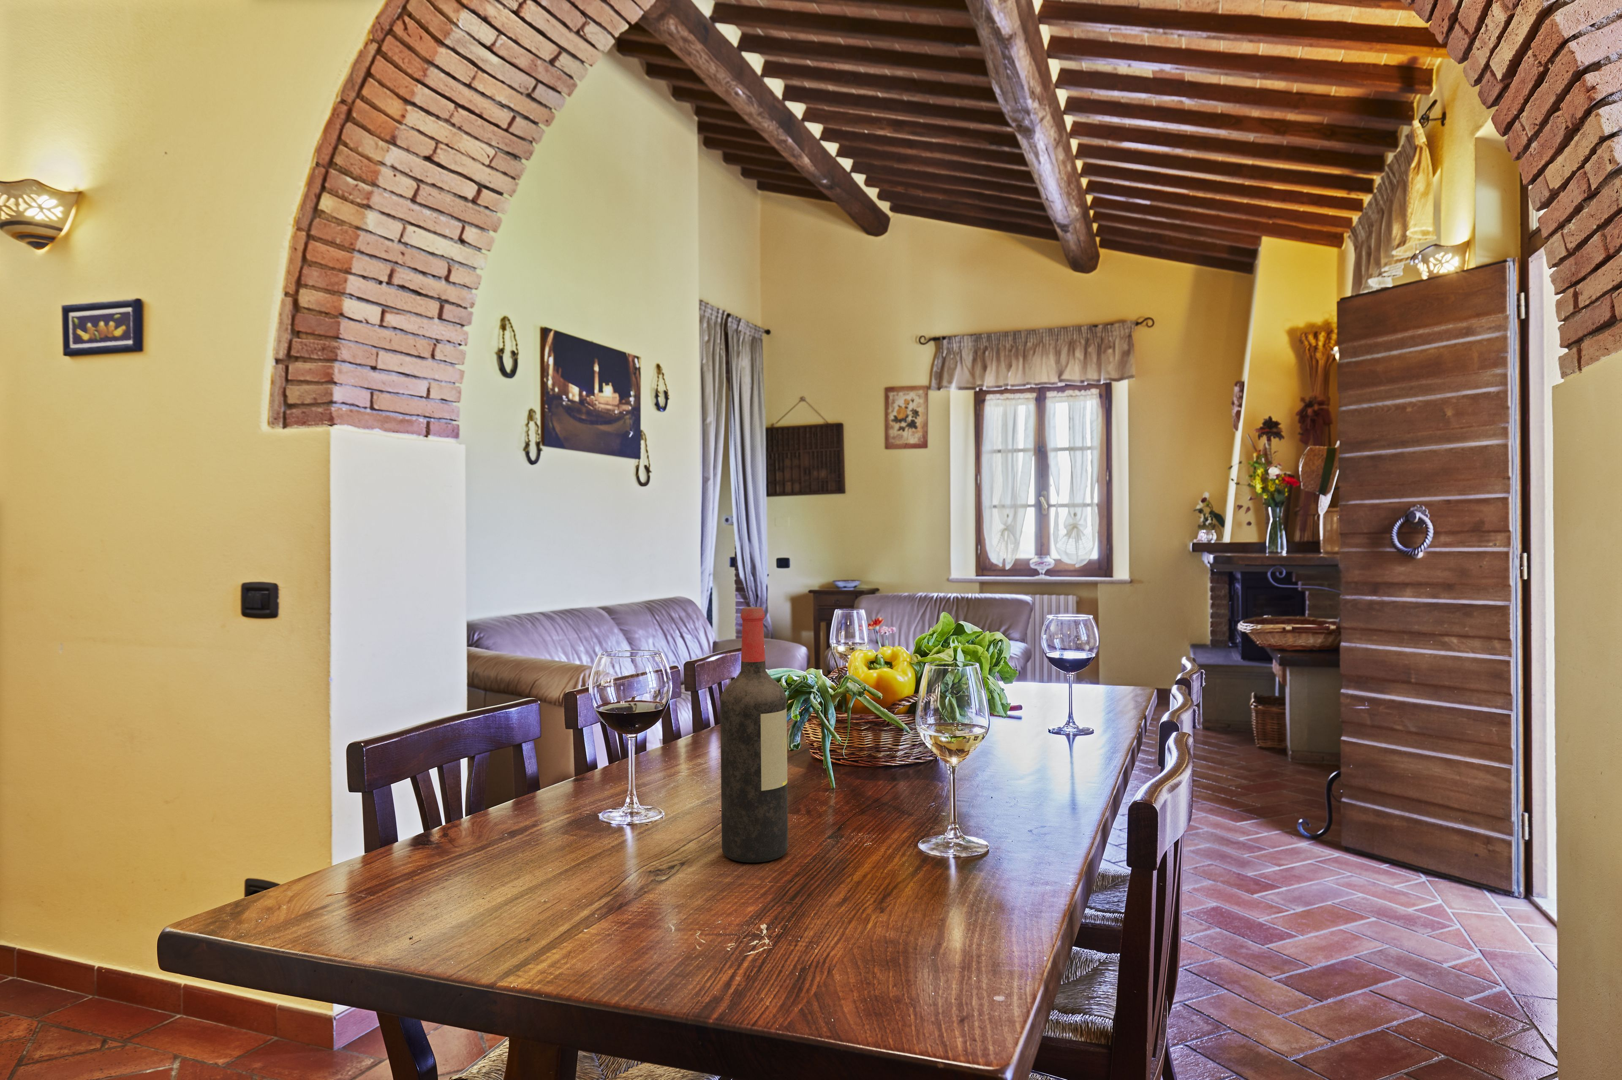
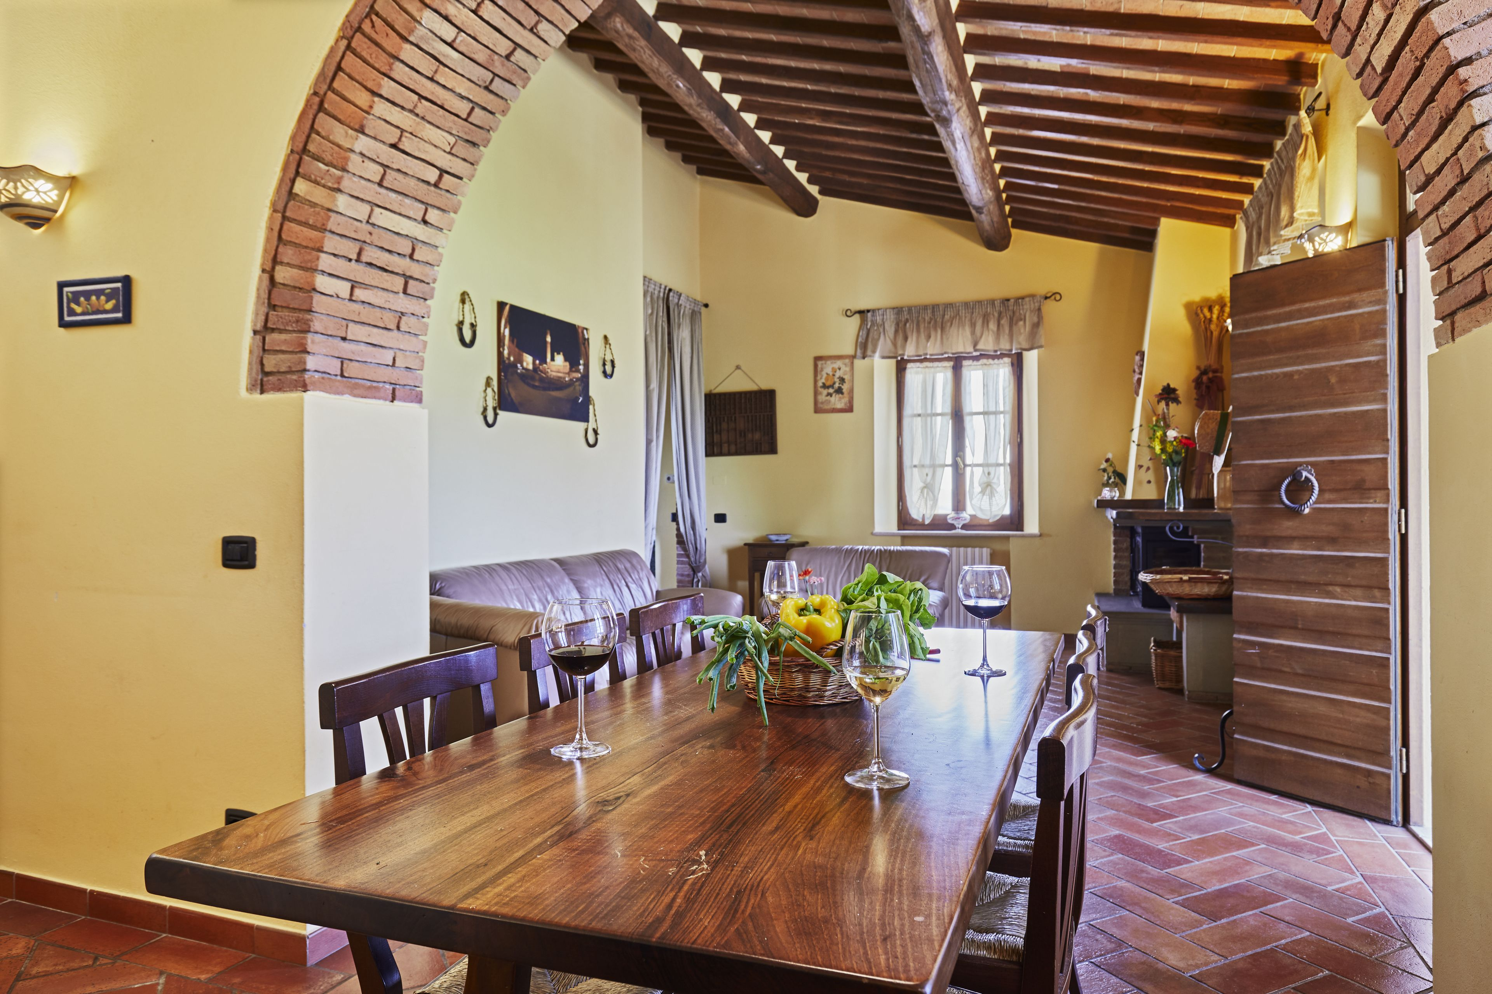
- wine bottle [720,606,789,863]
